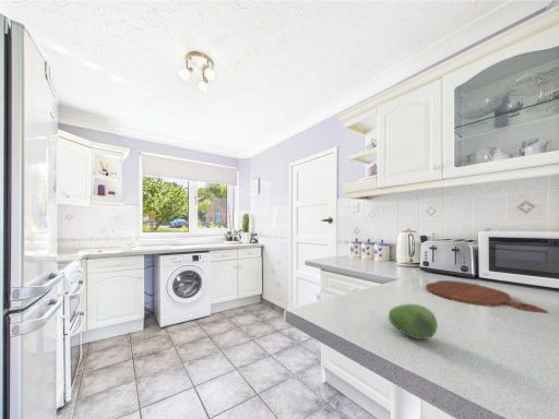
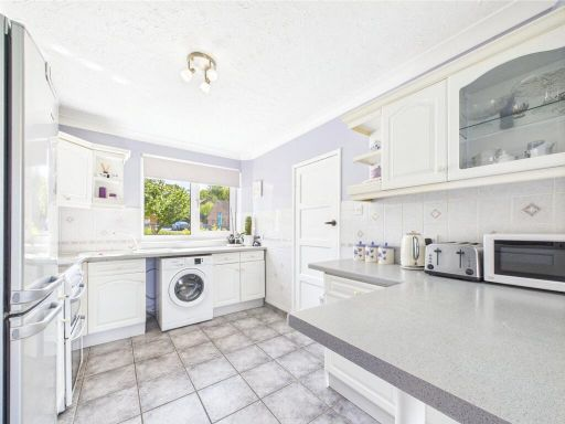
- fruit [388,302,439,340]
- cutting board [425,279,549,314]
